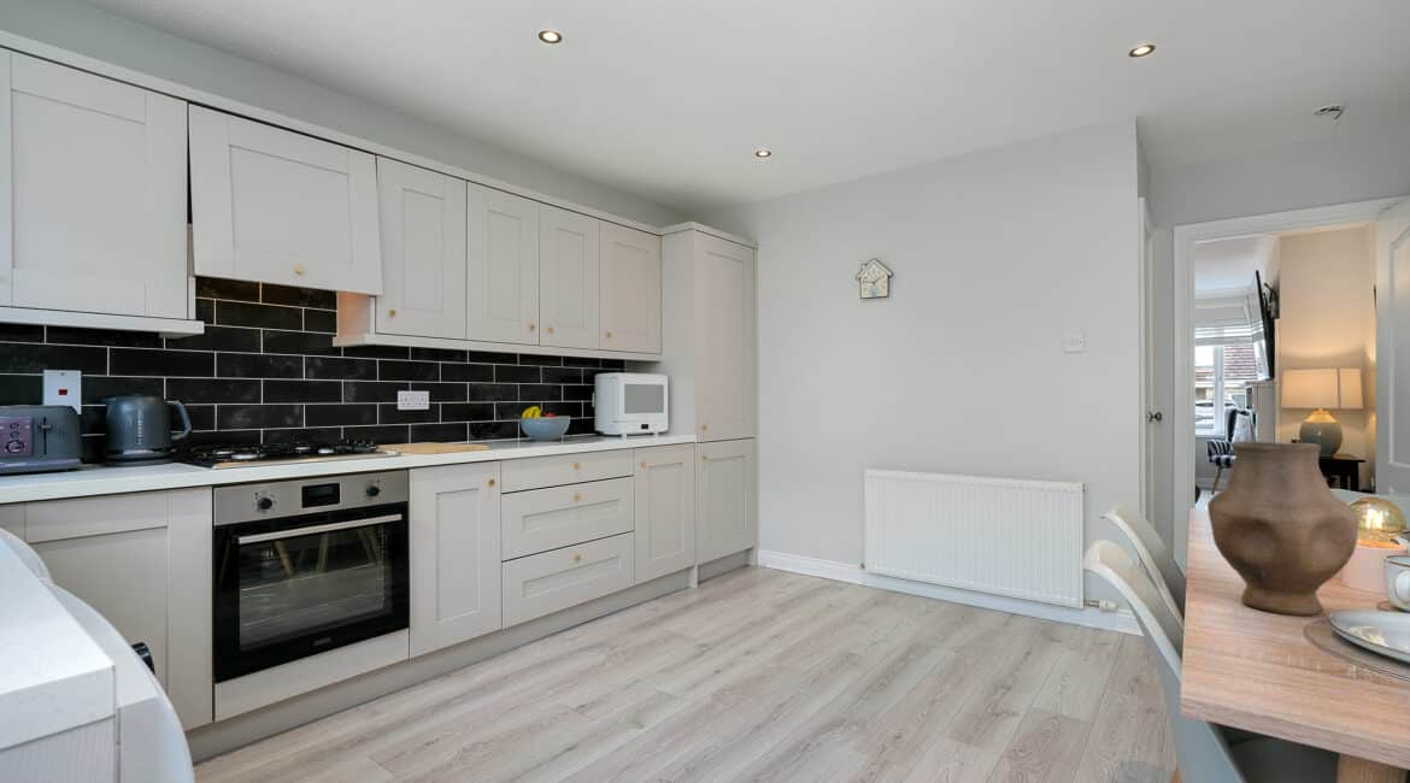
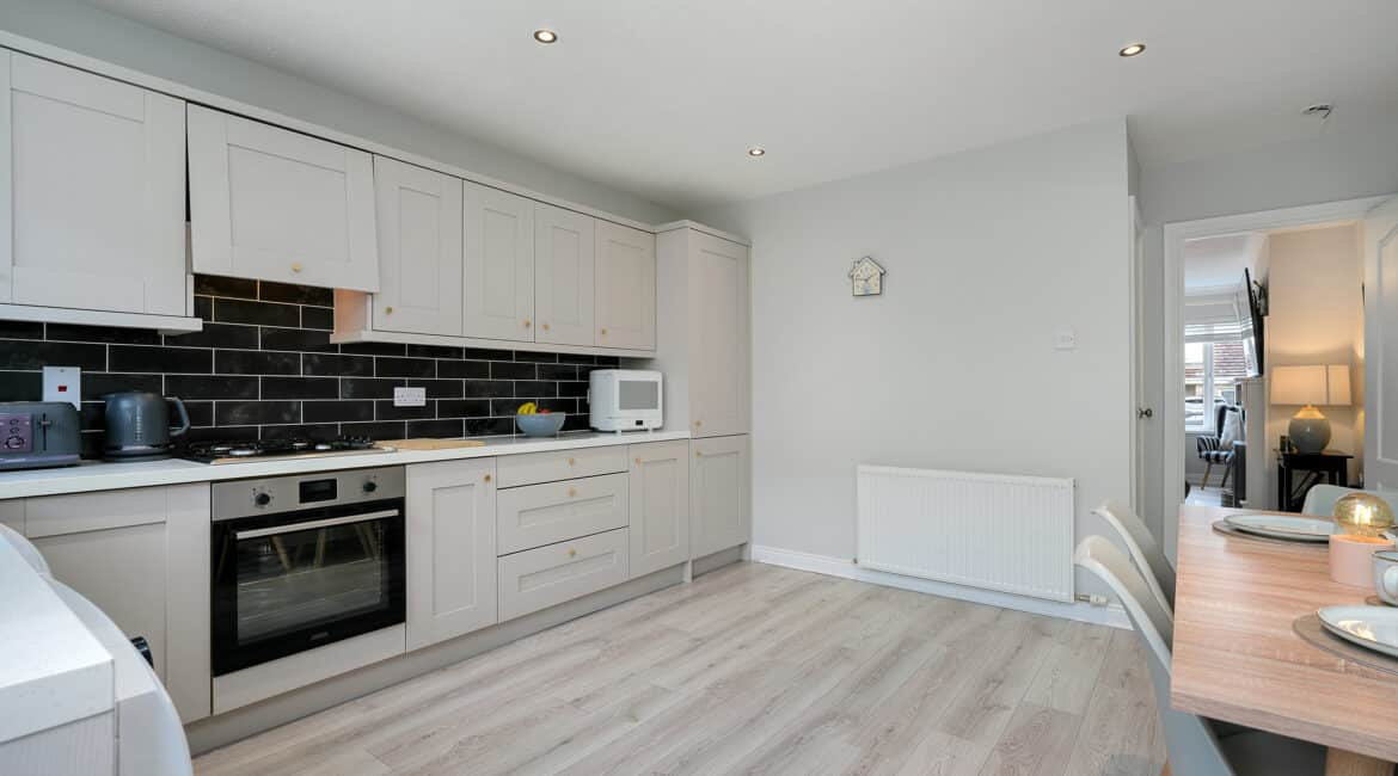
- vase [1206,440,1359,617]
